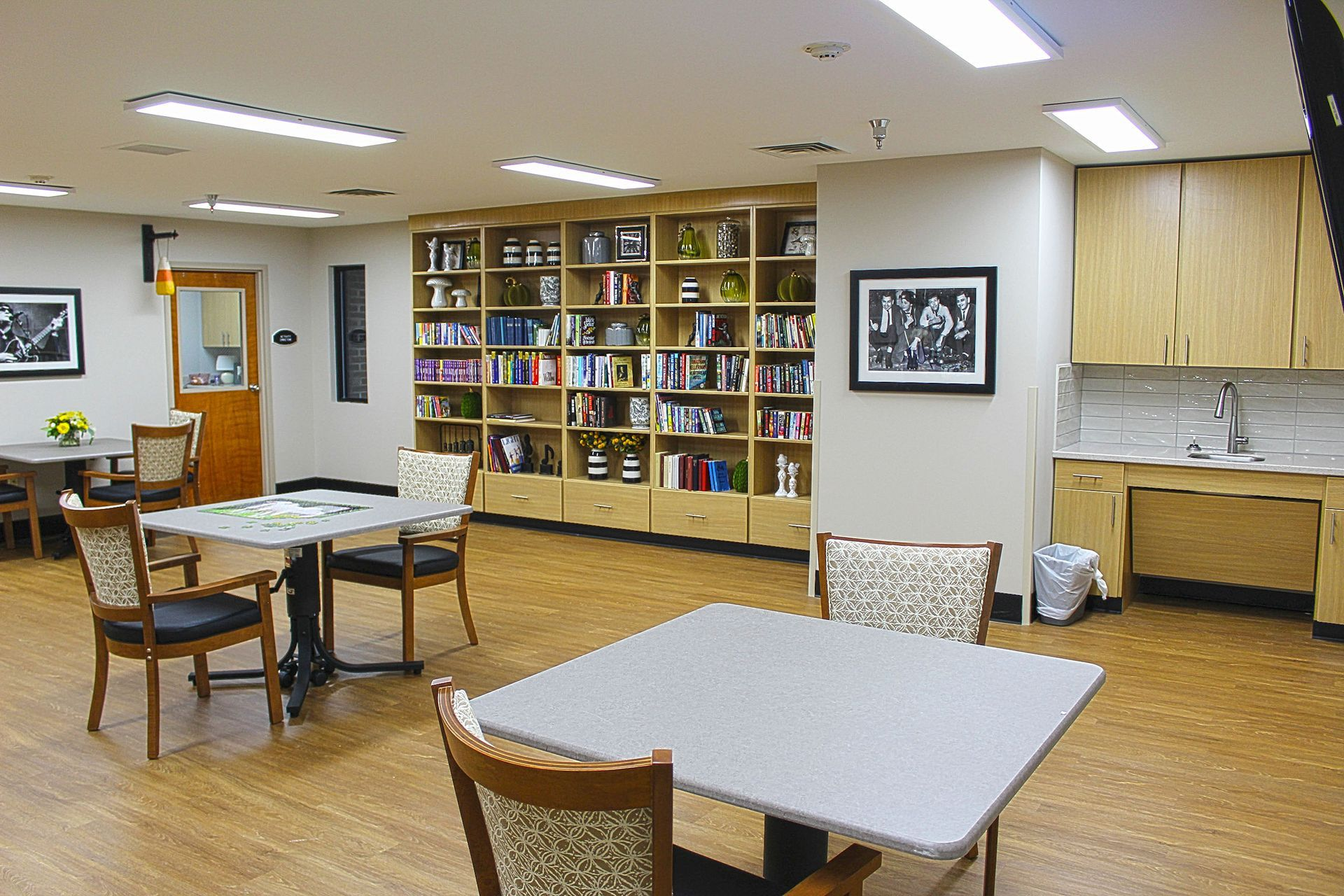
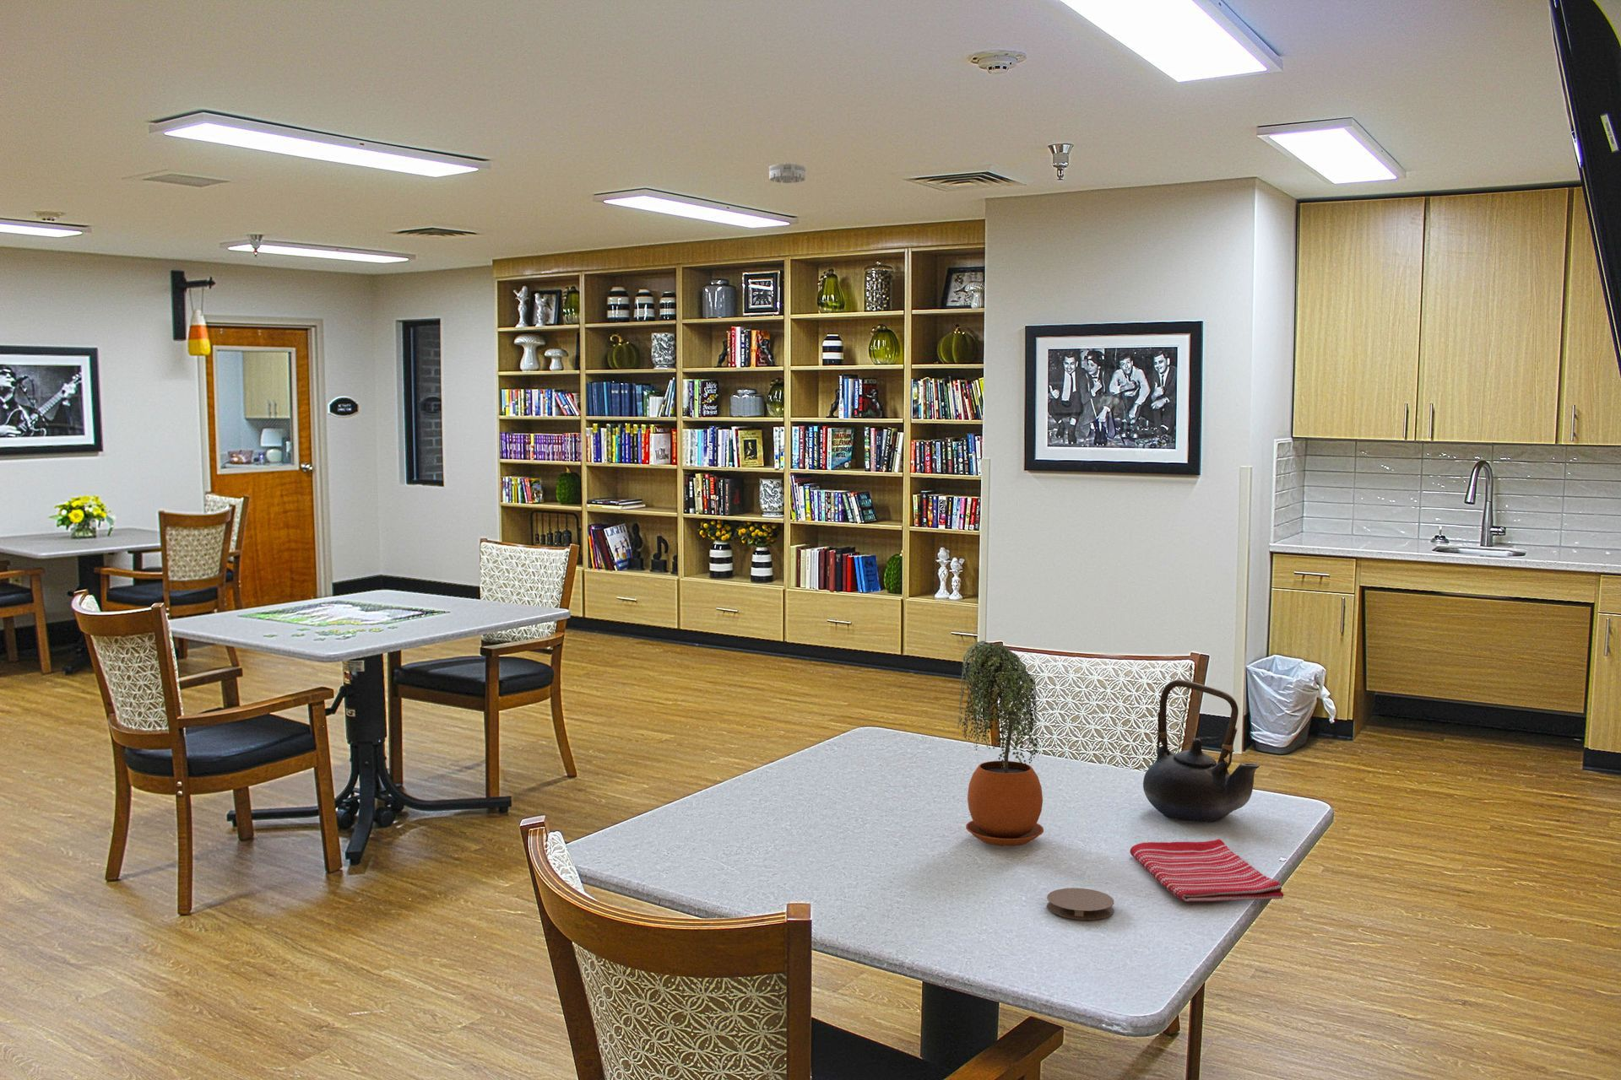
+ smoke detector [768,162,806,184]
+ teapot [1142,679,1260,822]
+ coaster [1046,887,1116,921]
+ potted plant [956,640,1044,847]
+ dish towel [1130,838,1284,903]
